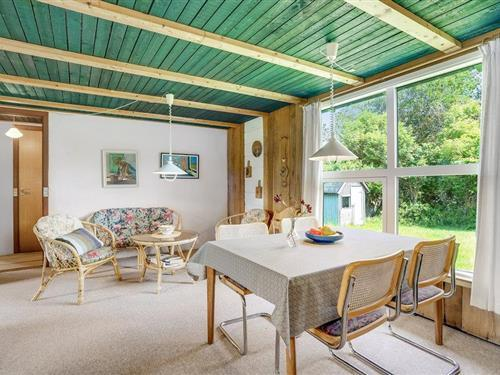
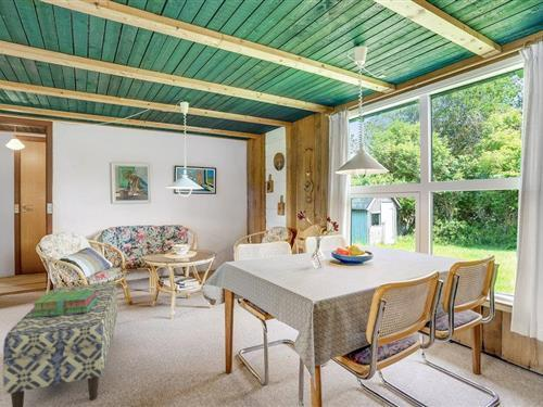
+ stack of books [31,290,98,317]
+ bench [2,281,118,407]
